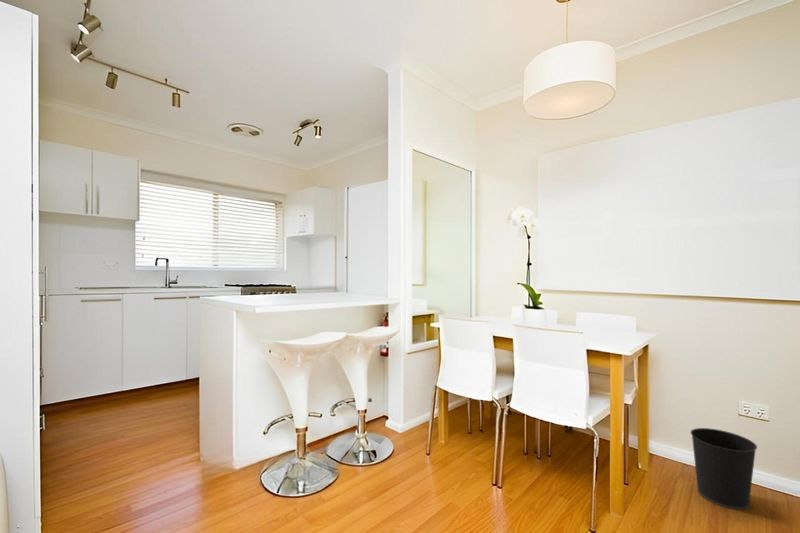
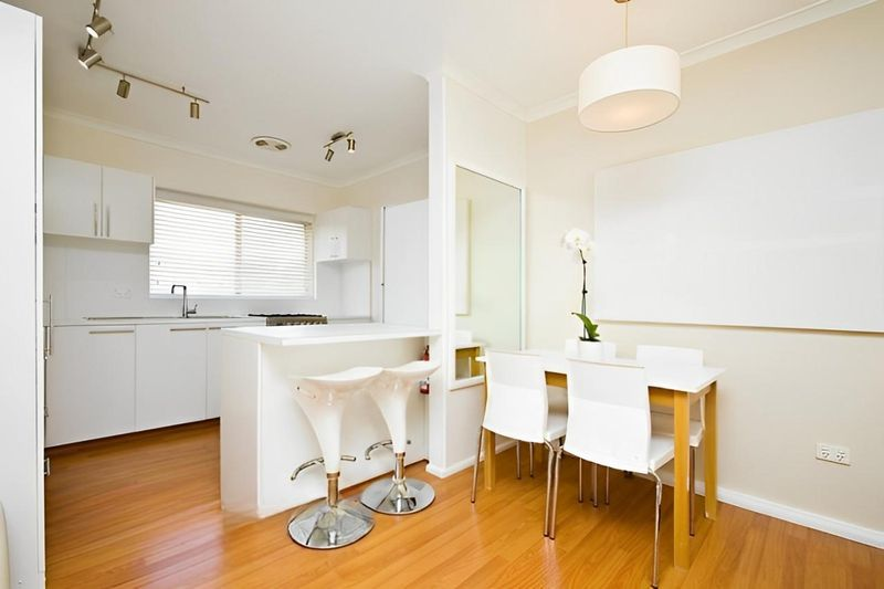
- wastebasket [690,427,758,511]
